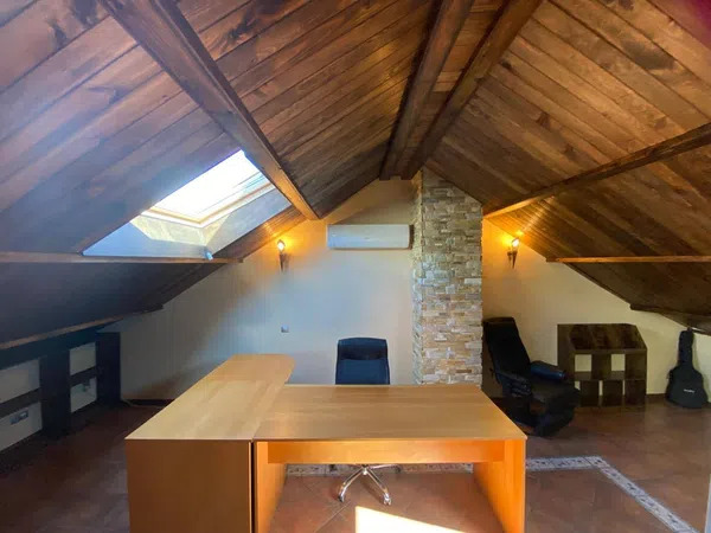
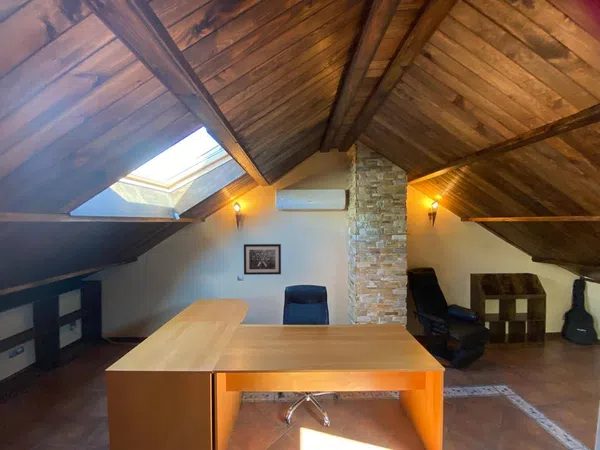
+ wall art [243,243,282,276]
